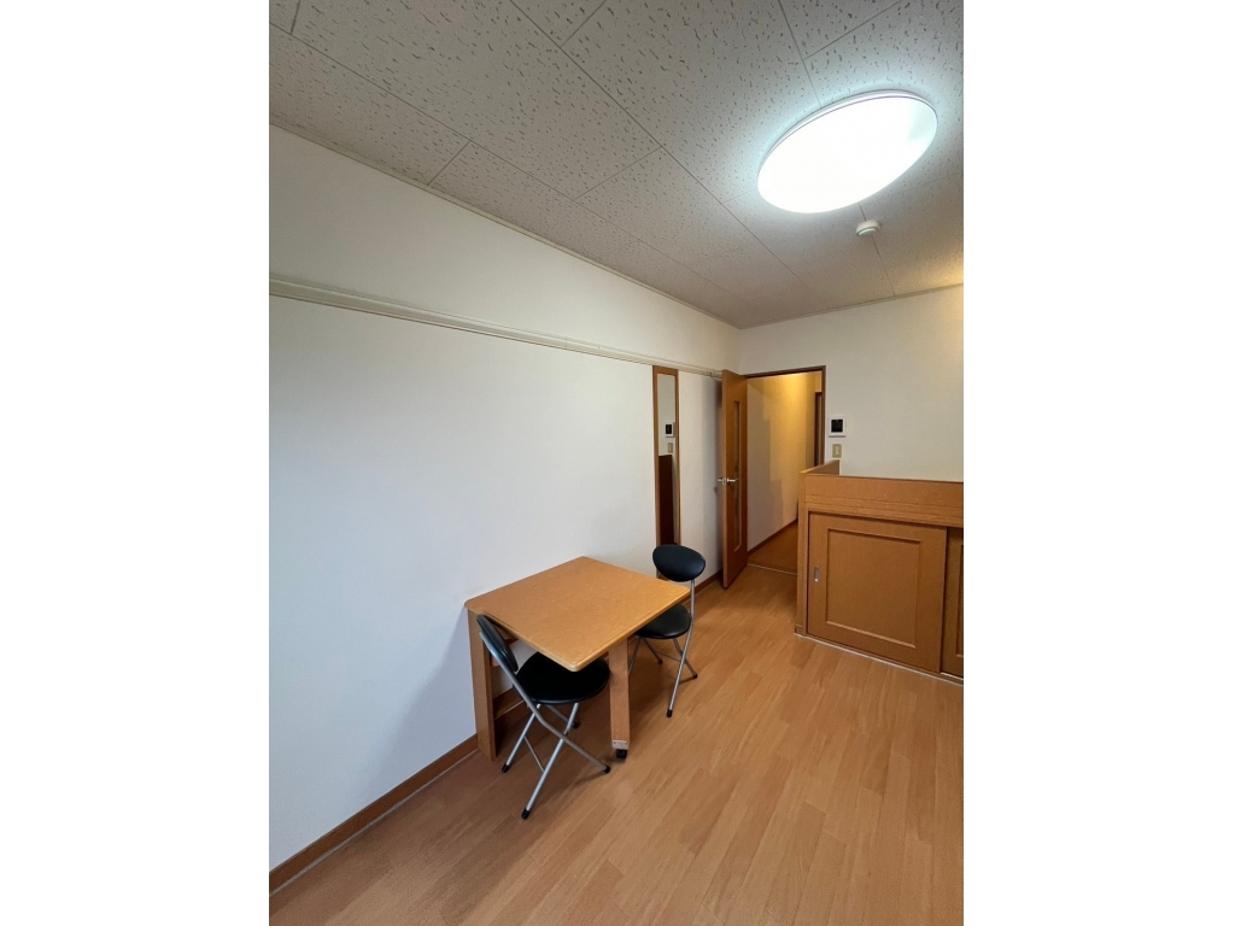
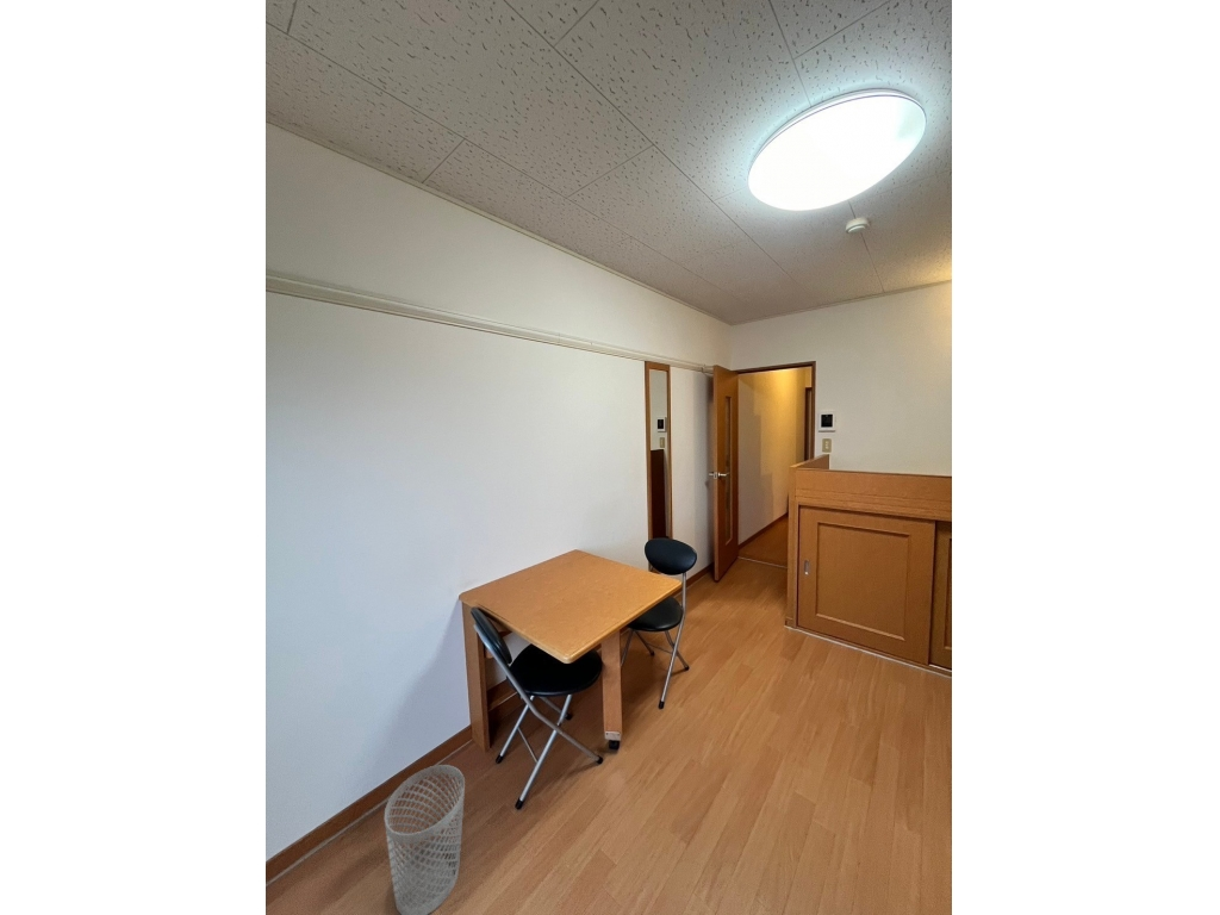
+ wastebasket [384,764,466,915]
